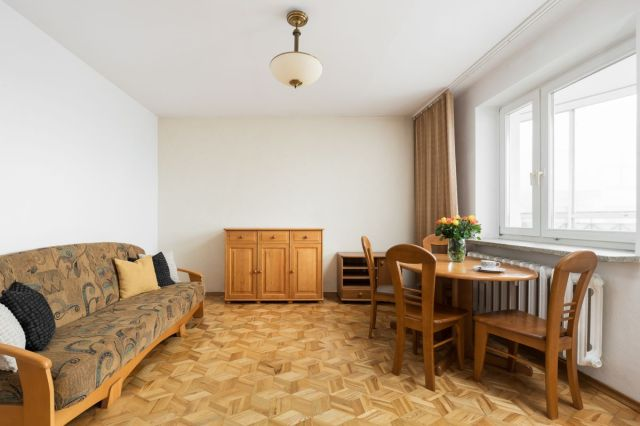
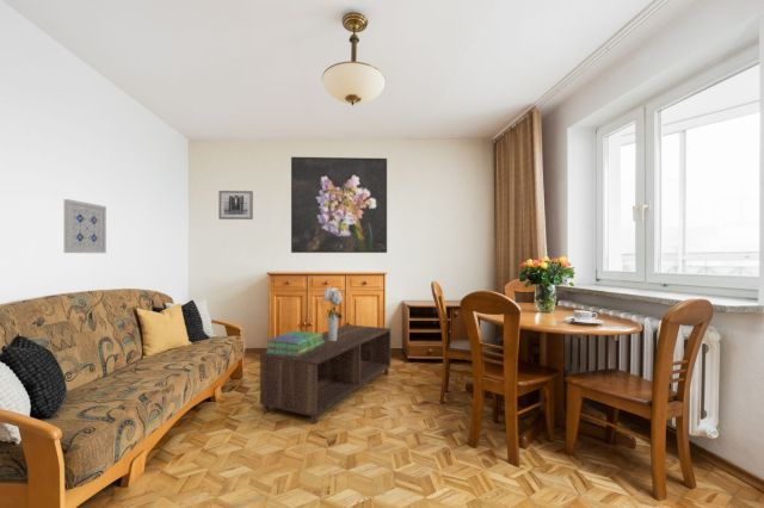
+ wall art [217,190,254,221]
+ wall art [63,198,107,254]
+ bouquet [322,286,344,341]
+ stack of books [264,329,324,357]
+ coffee table [259,323,392,426]
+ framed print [290,156,388,254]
